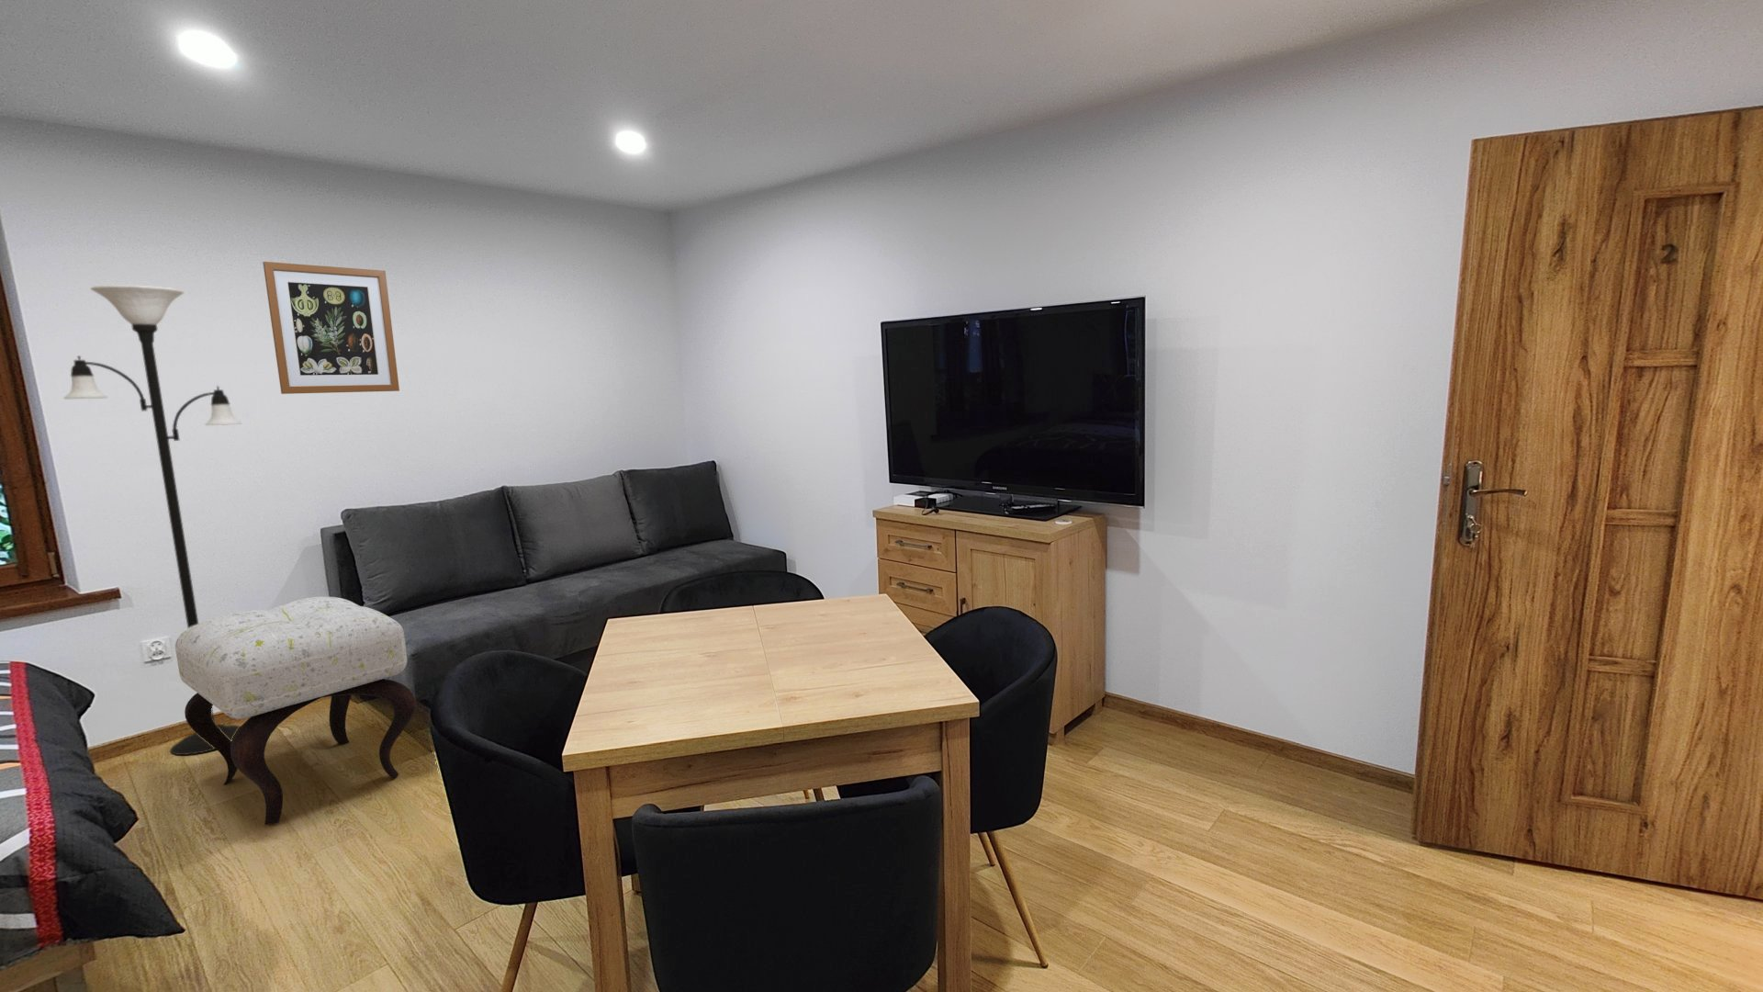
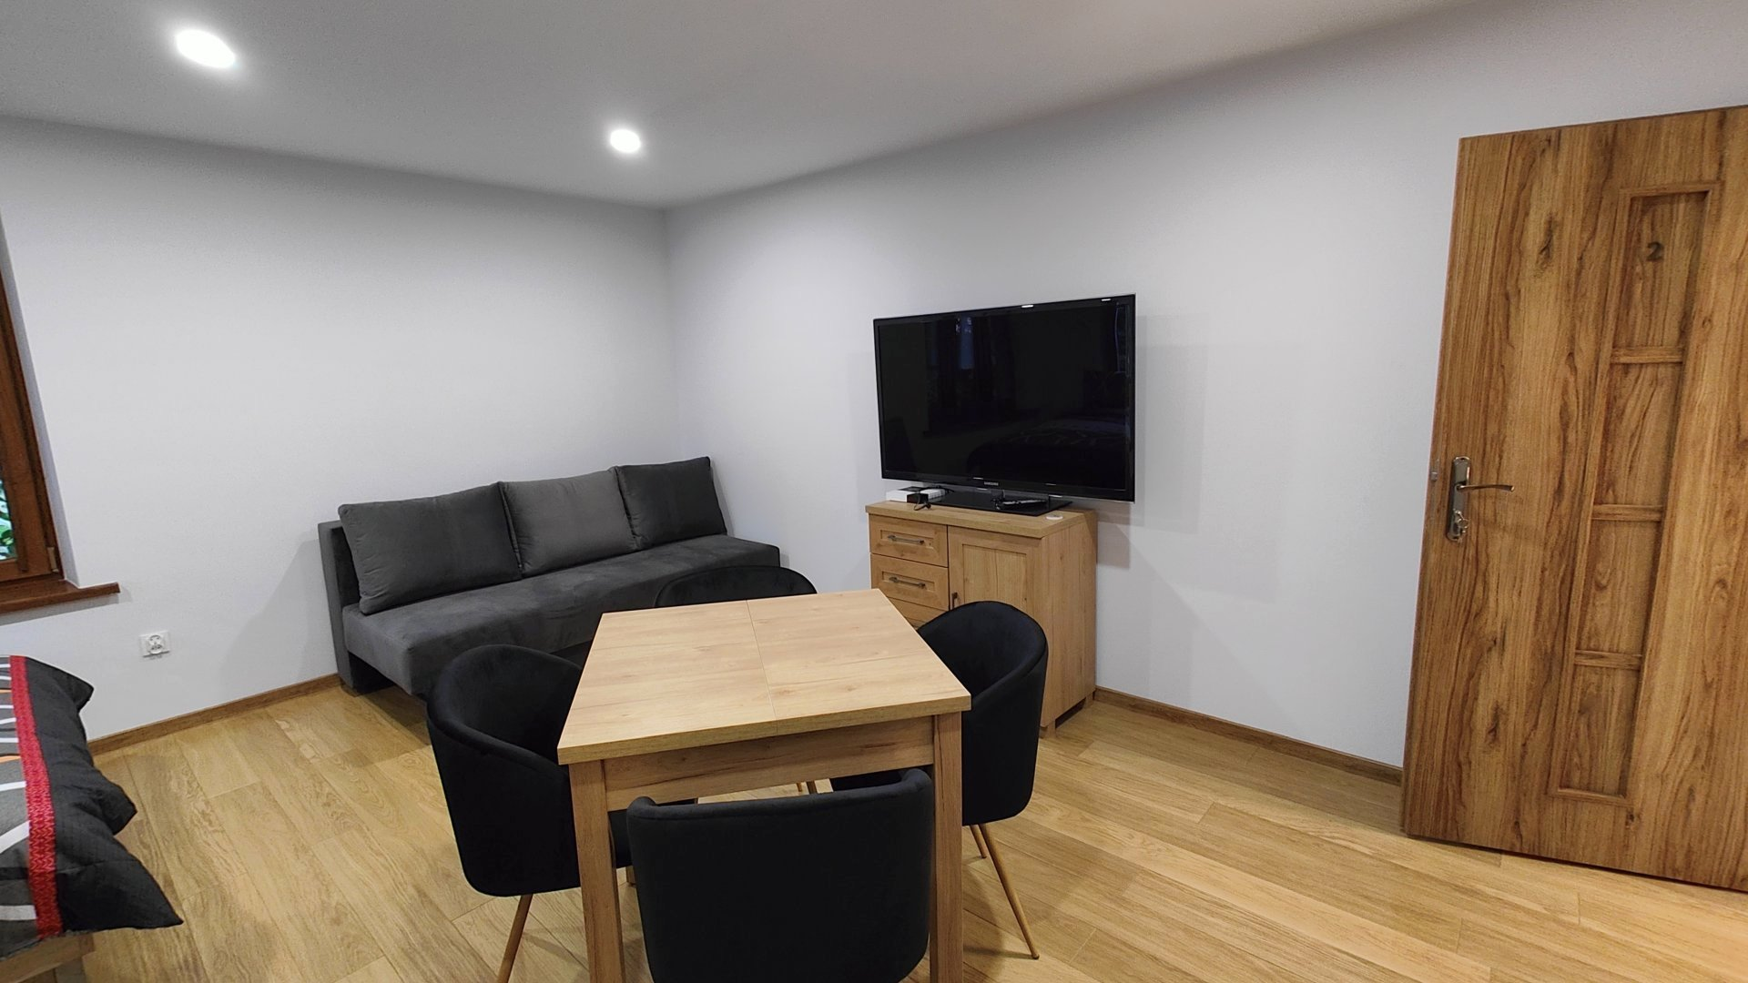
- wall art [262,260,401,395]
- ottoman [174,596,417,826]
- floor lamp [63,283,243,756]
